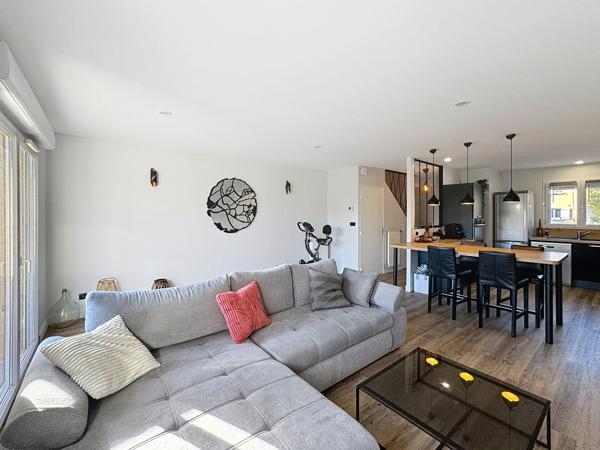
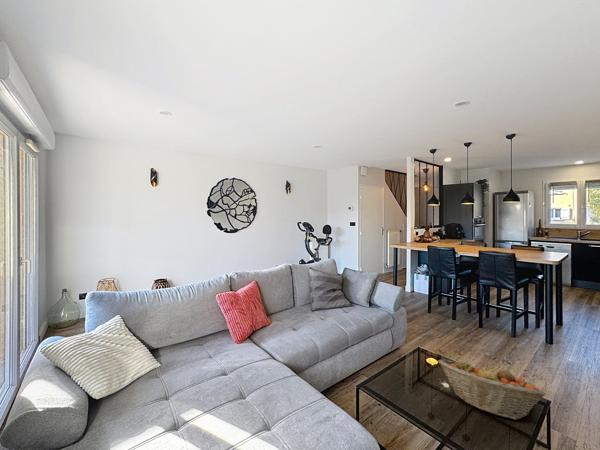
+ fruit basket [437,358,546,421]
